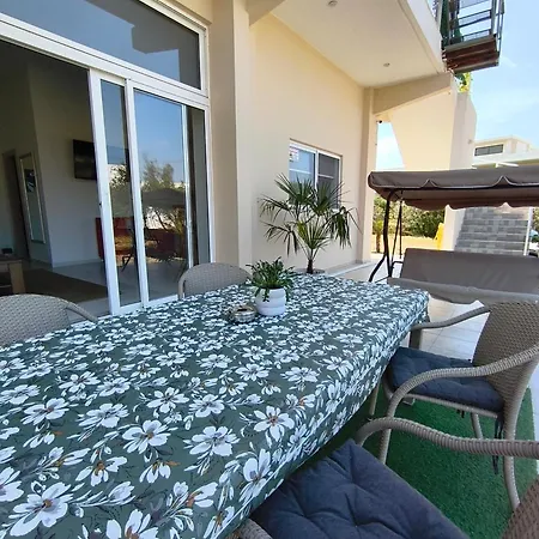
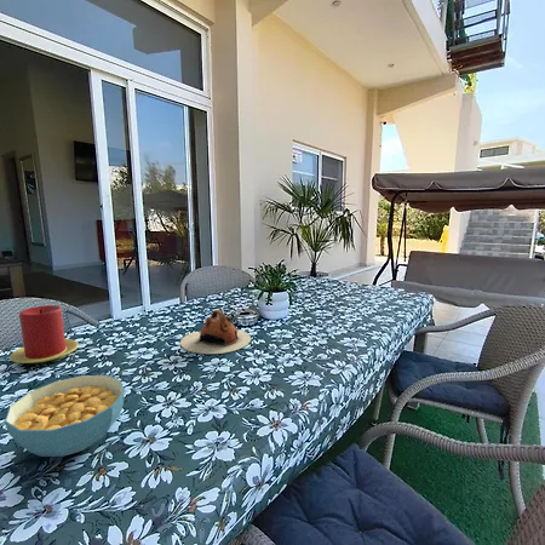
+ teapot [179,309,252,355]
+ cereal bowl [4,374,126,458]
+ candle [10,304,80,365]
